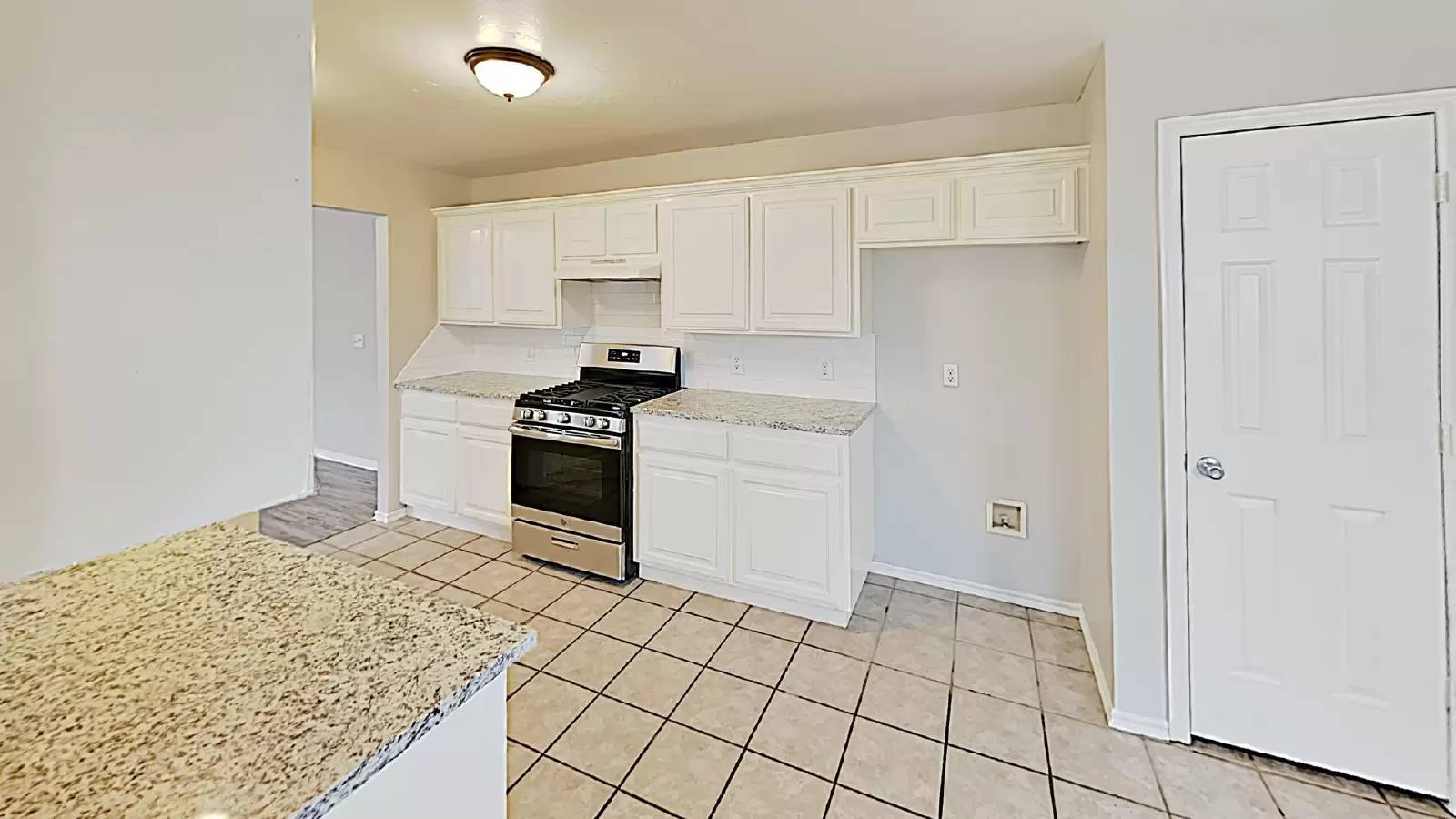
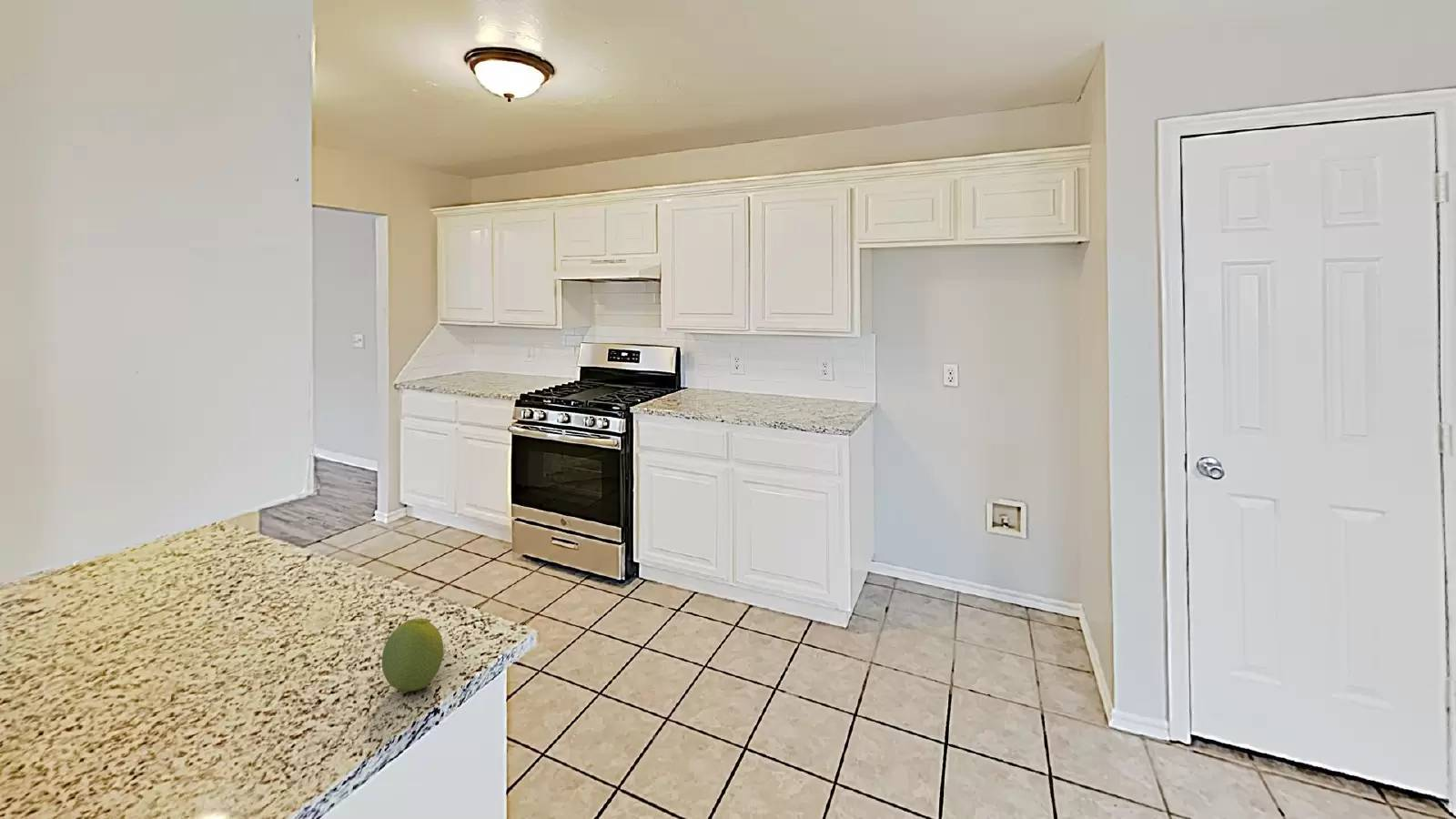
+ fruit [381,617,444,694]
